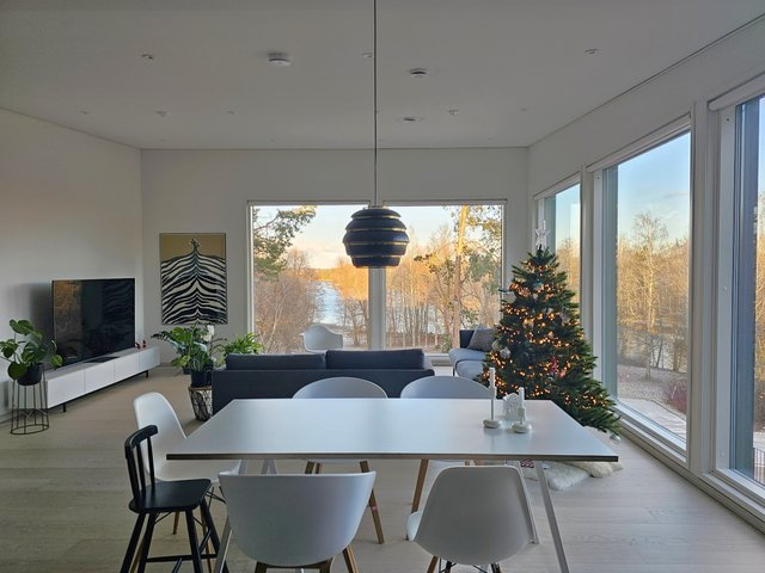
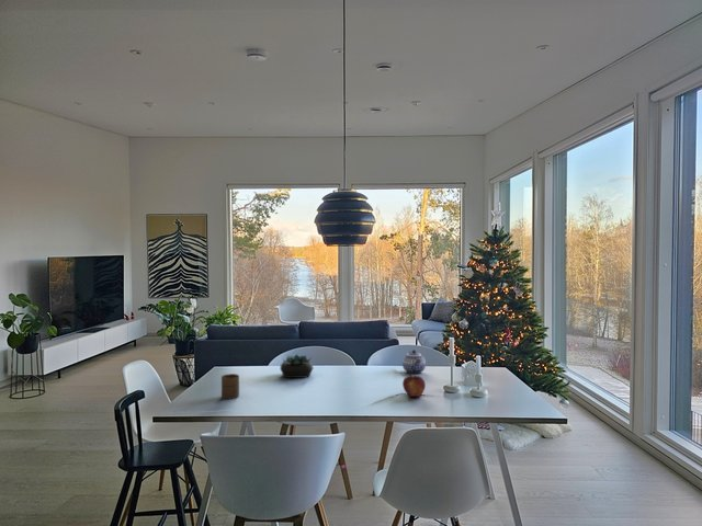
+ succulent plant [279,353,314,379]
+ teapot [401,348,427,375]
+ cup [220,373,240,400]
+ fruit [401,374,427,398]
